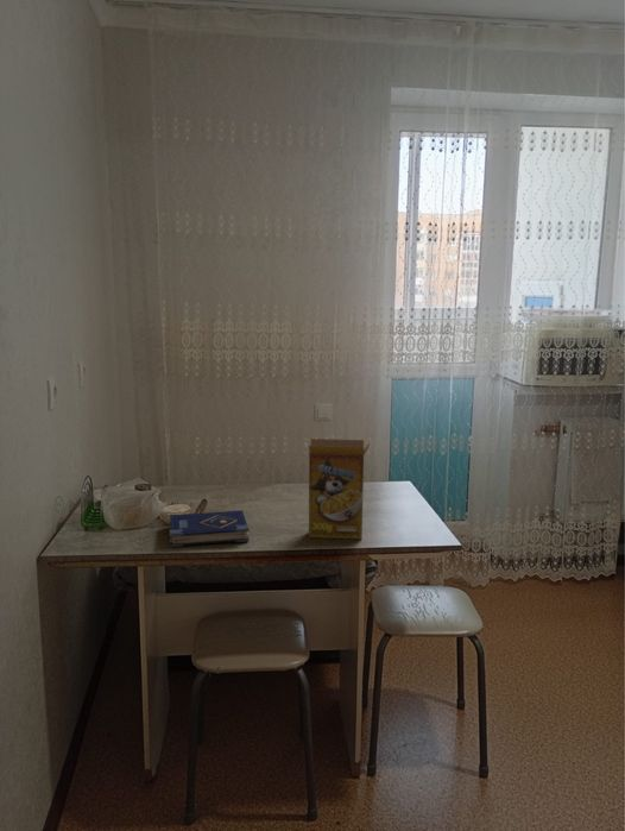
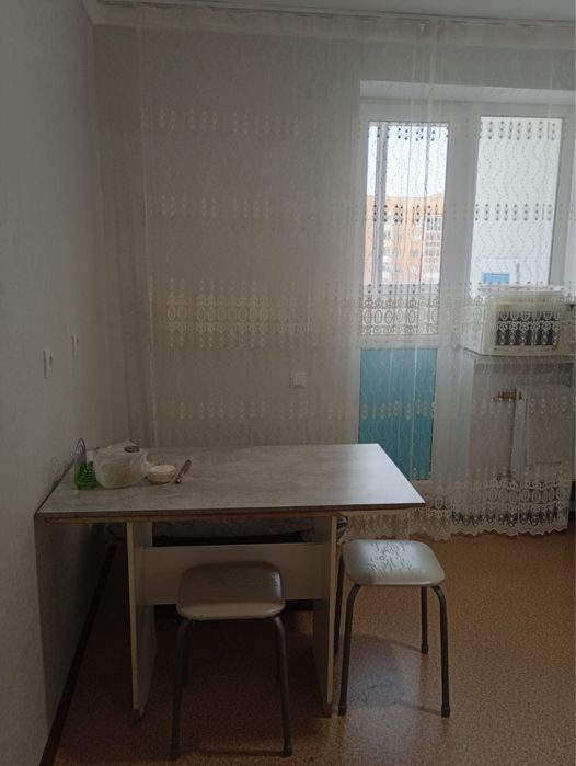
- cereal box [303,437,371,541]
- book [168,509,251,548]
